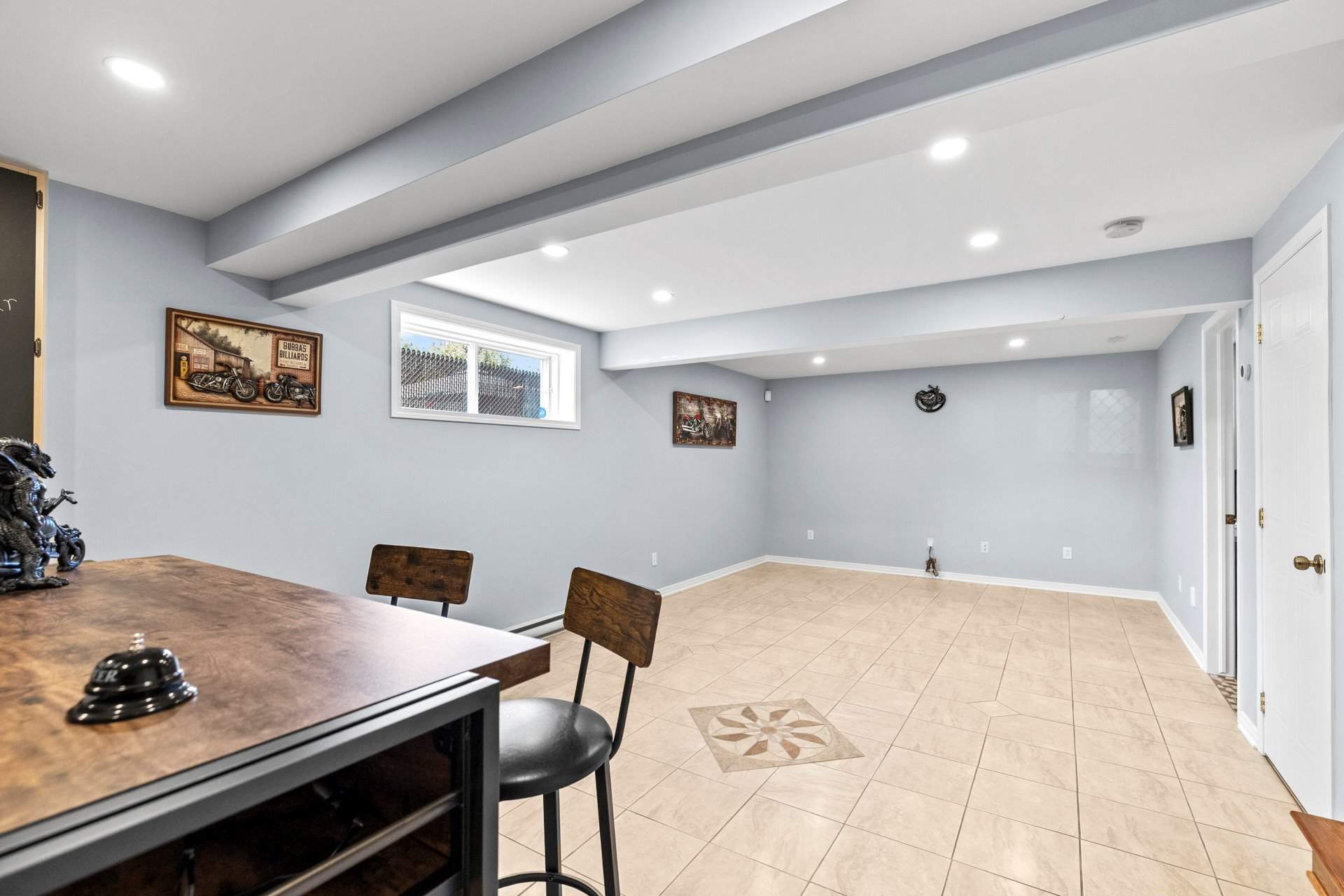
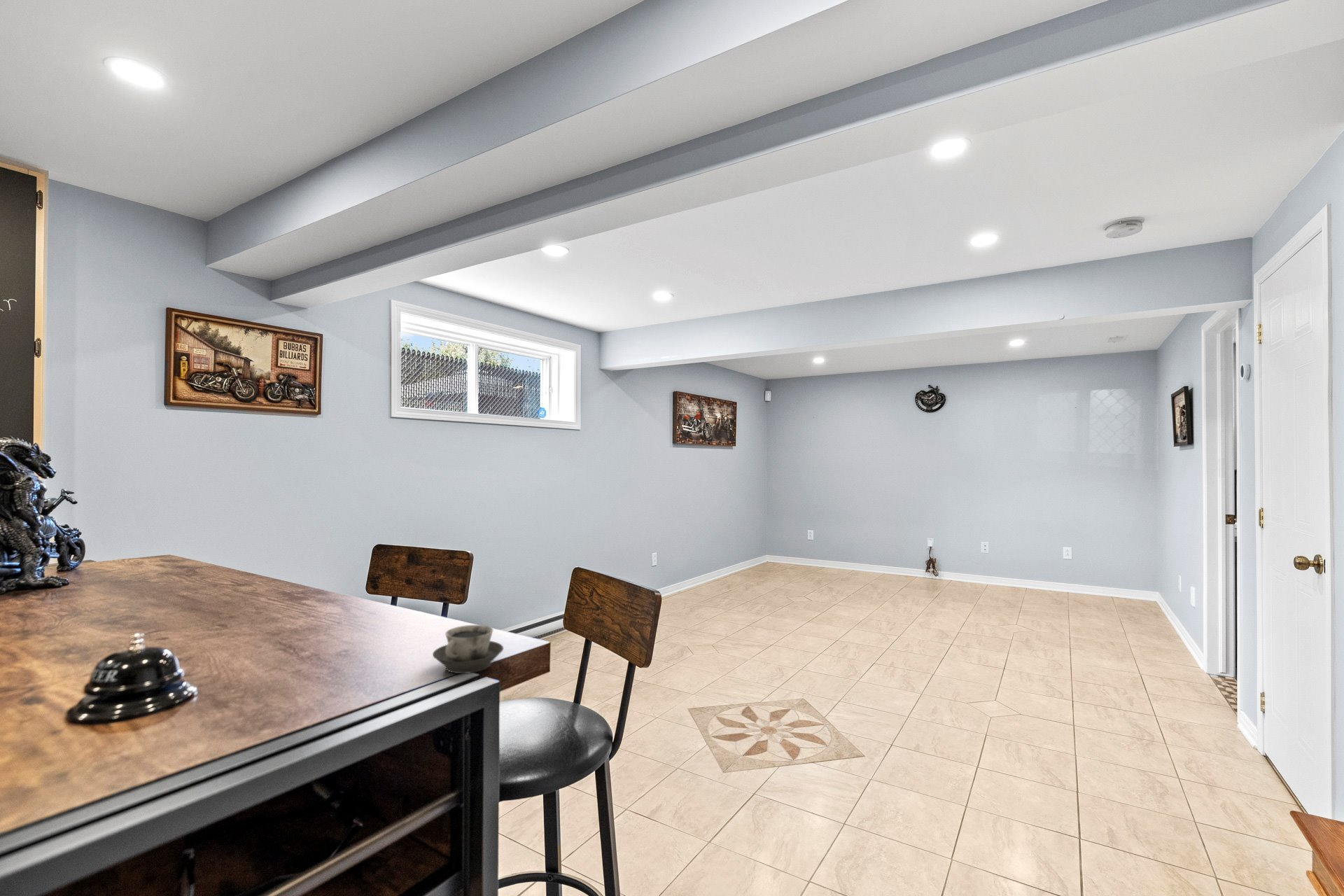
+ cup [432,624,504,674]
